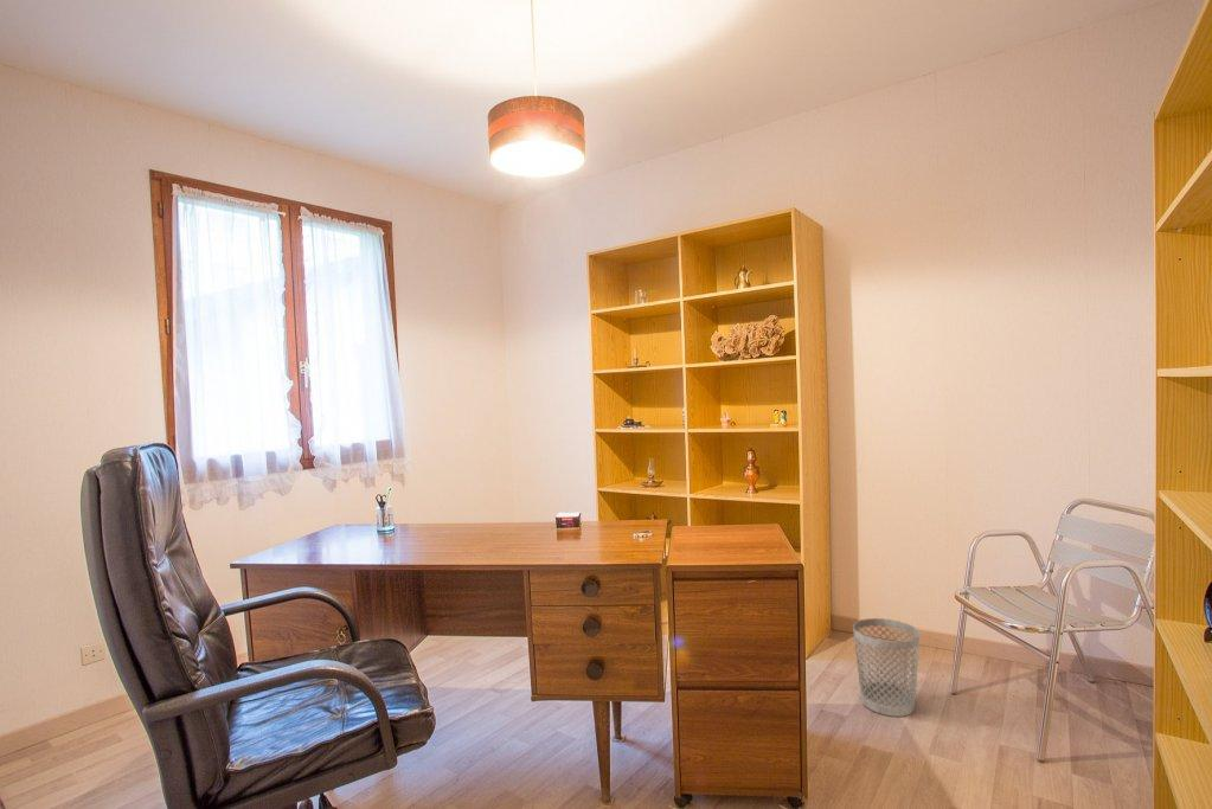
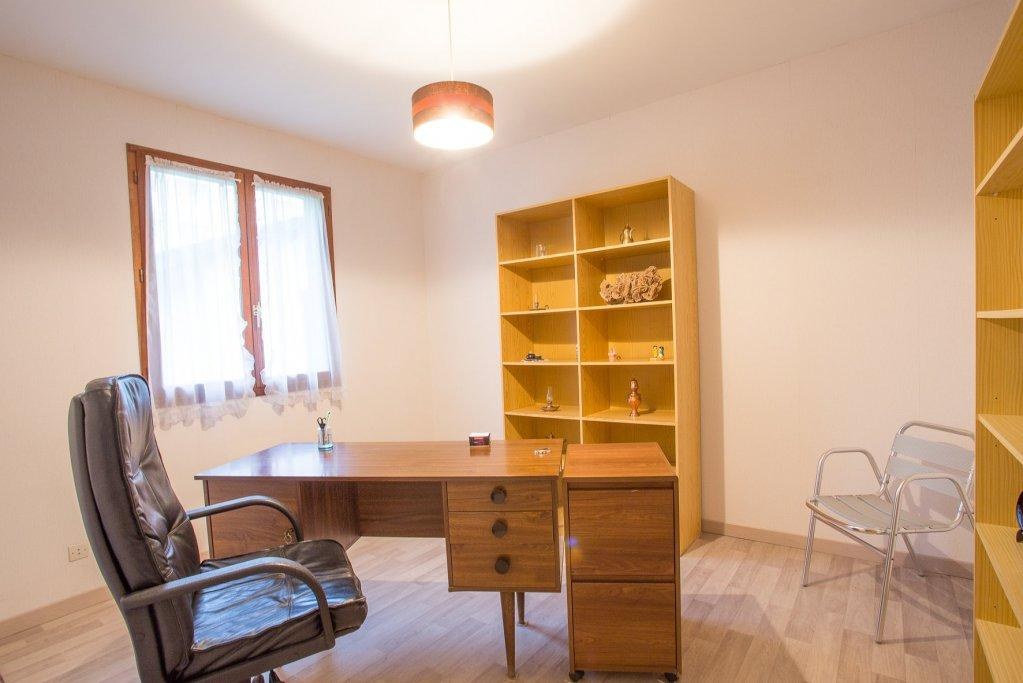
- wastebasket [852,617,921,718]
